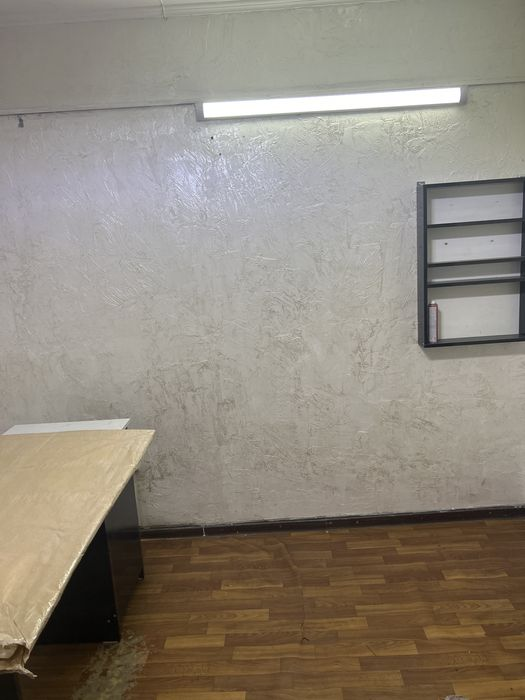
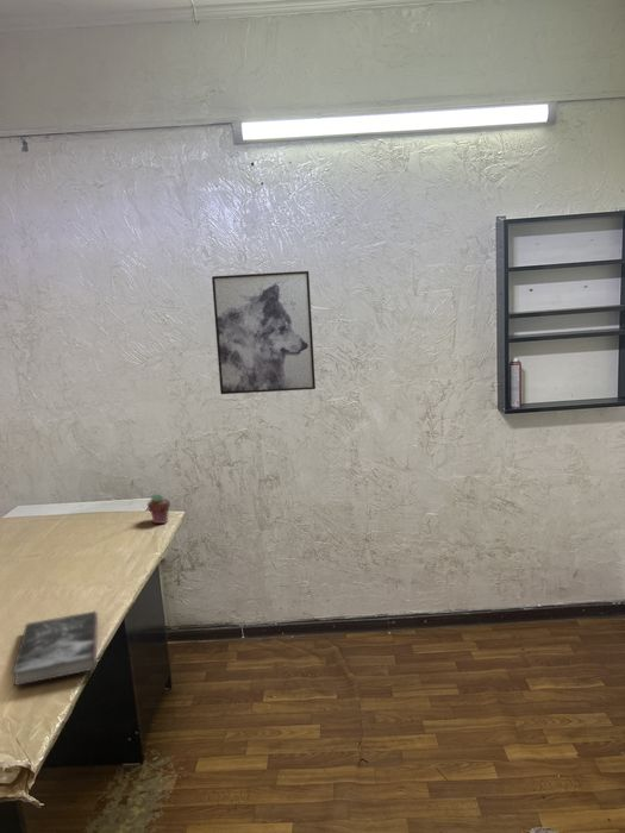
+ potted succulent [146,493,171,525]
+ wall art [211,270,317,395]
+ book [11,609,99,687]
